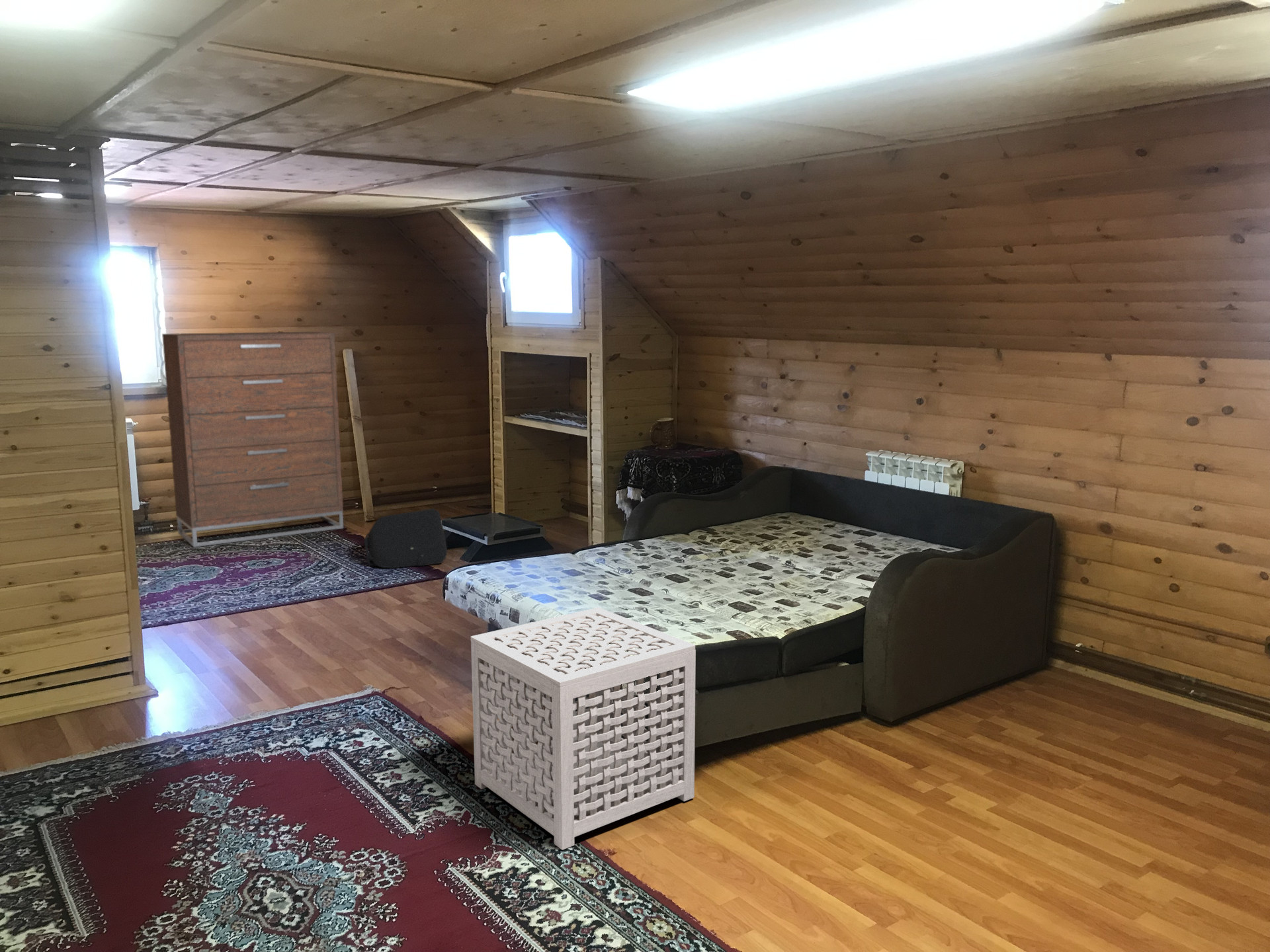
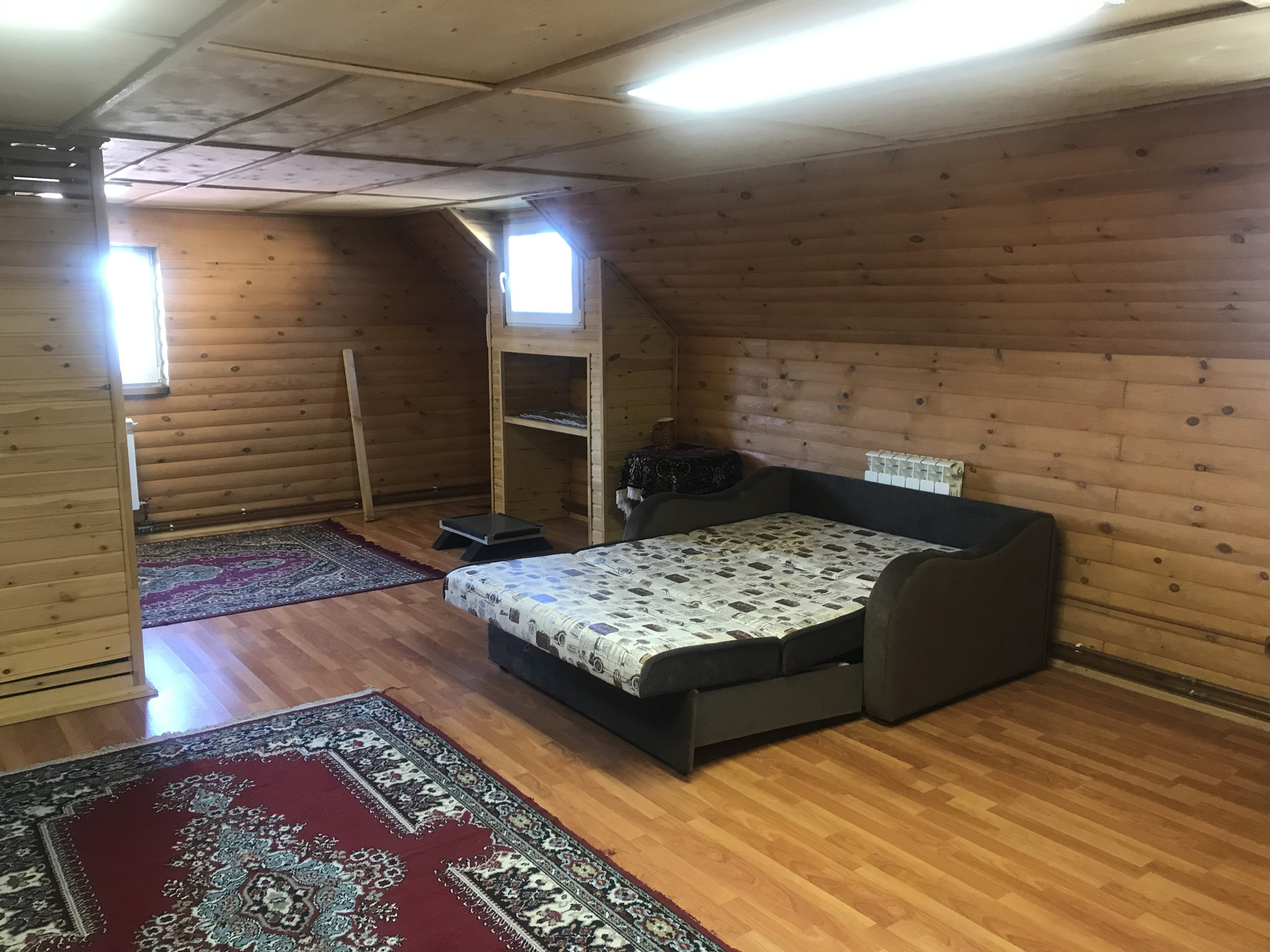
- side table [470,607,697,851]
- backpack [363,508,448,569]
- dresser [161,331,344,548]
